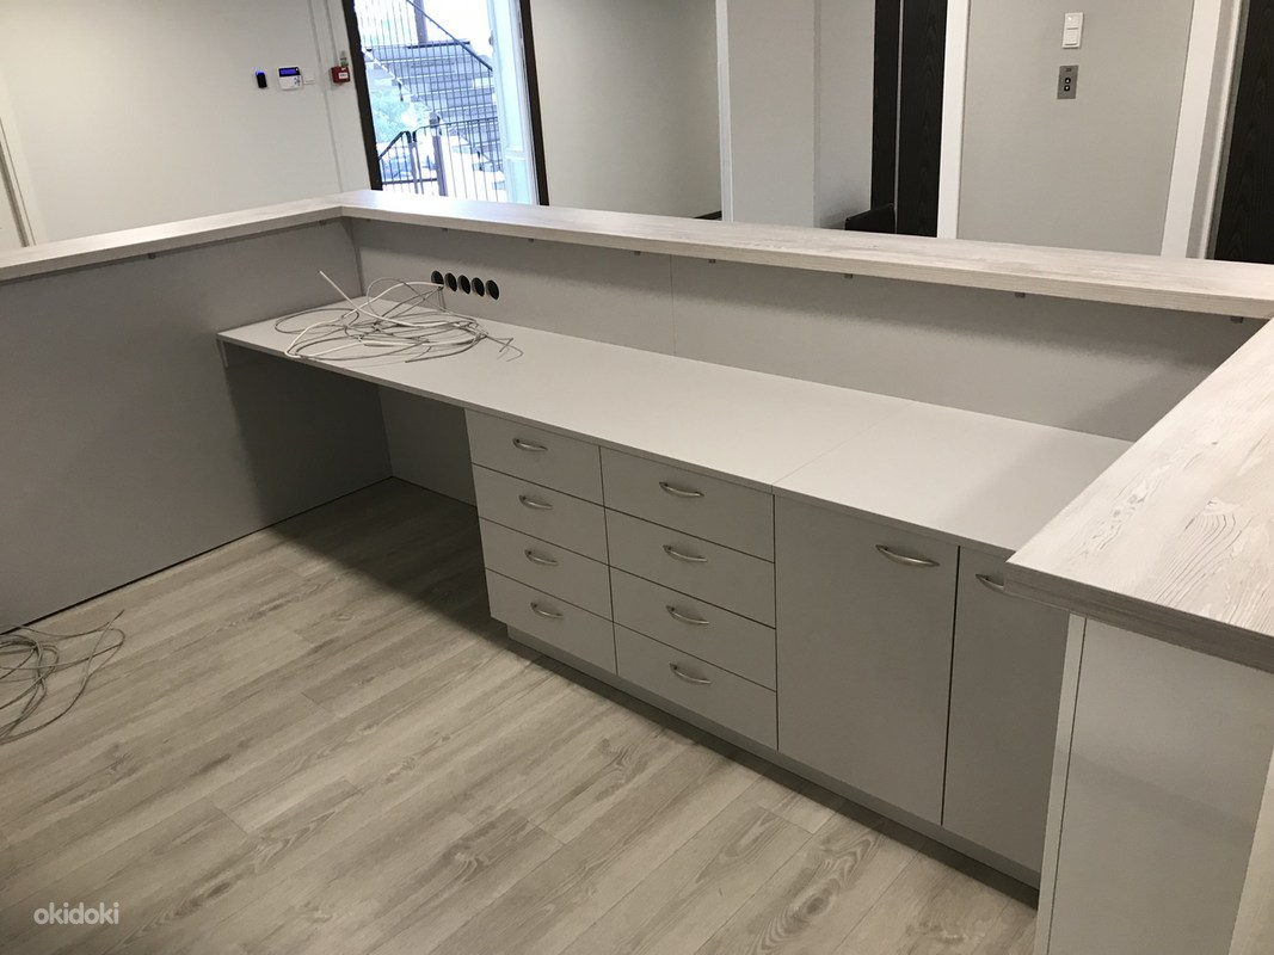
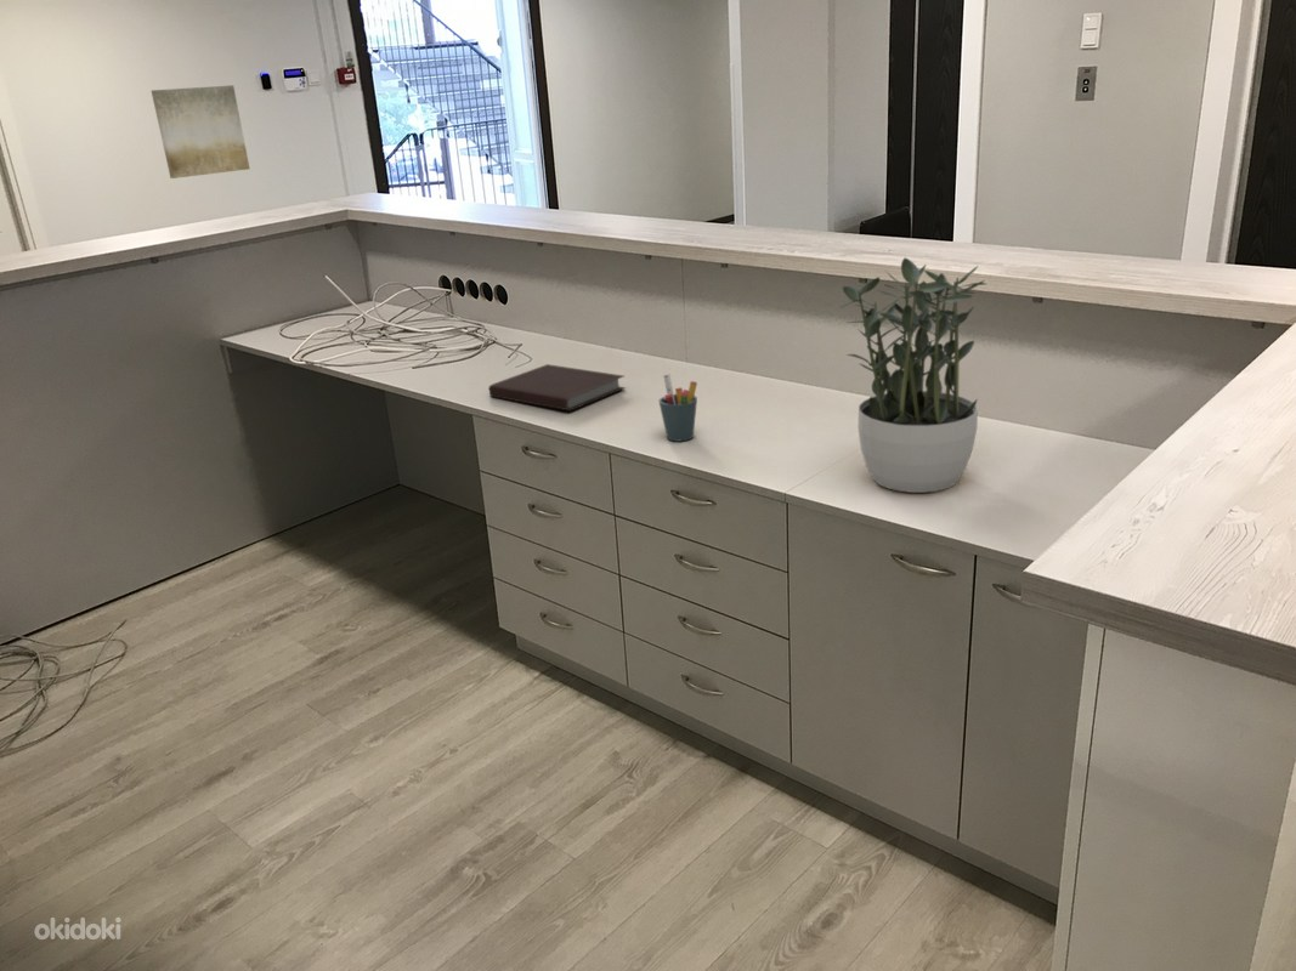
+ pen holder [657,373,698,443]
+ notebook [488,363,627,411]
+ potted plant [838,256,986,494]
+ wall art [151,84,250,180]
